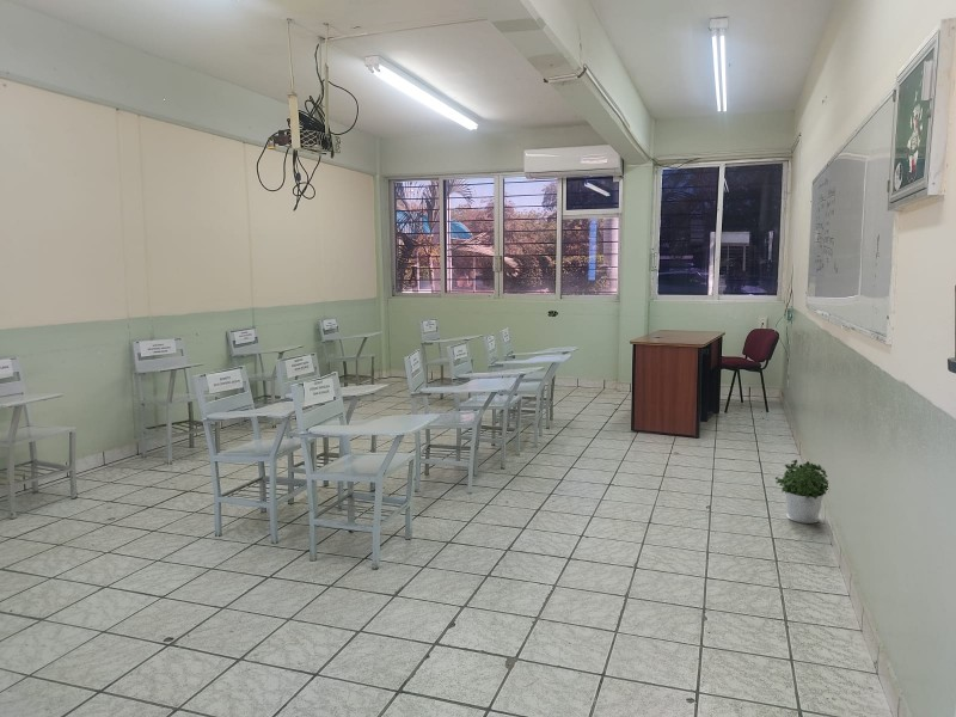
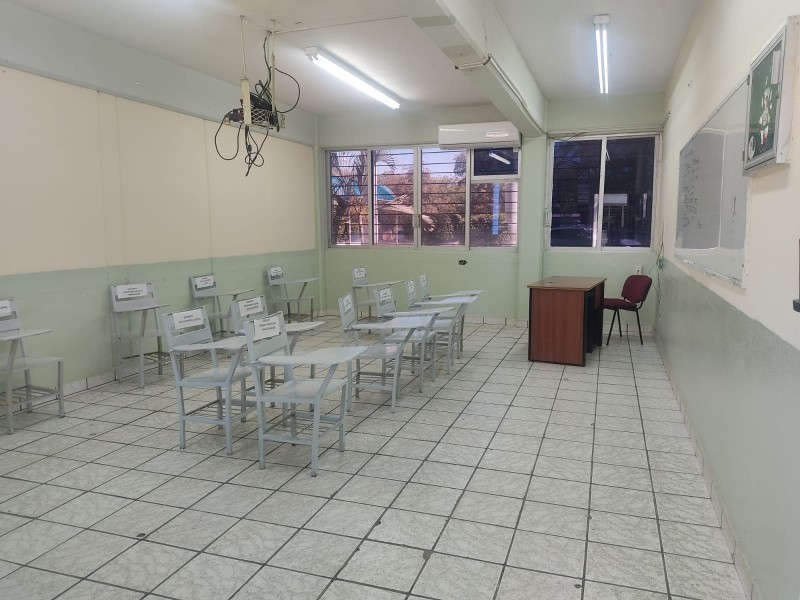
- potted plant [774,459,829,525]
